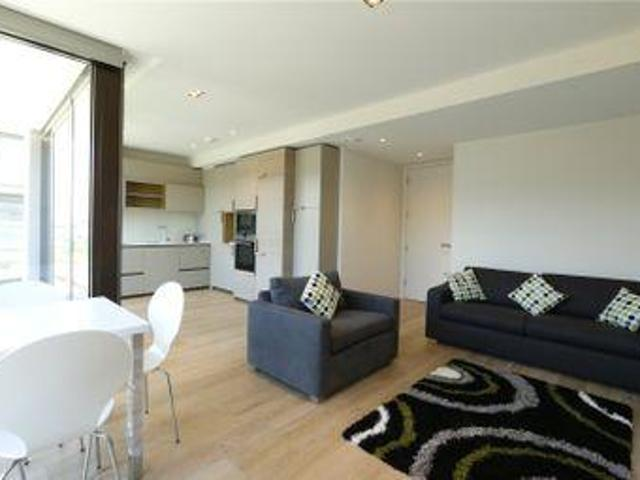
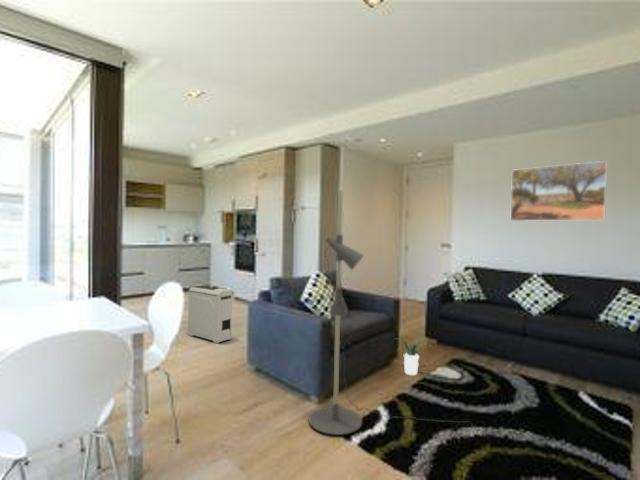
+ potted plant [395,337,431,376]
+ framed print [510,160,608,222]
+ floor lamp [308,187,470,436]
+ air purifier [187,285,233,344]
